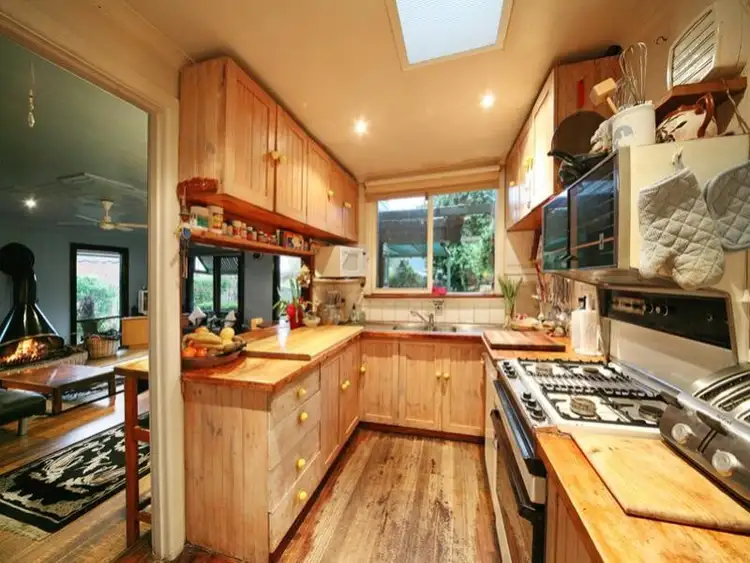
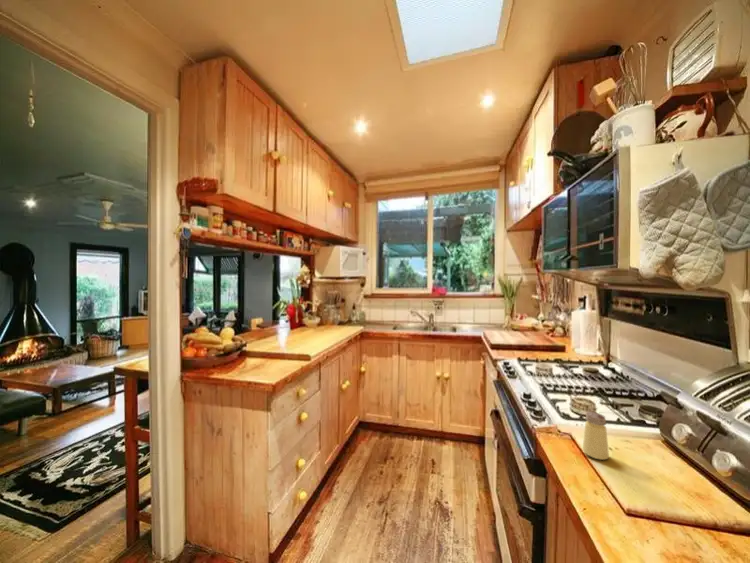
+ saltshaker [582,411,610,461]
